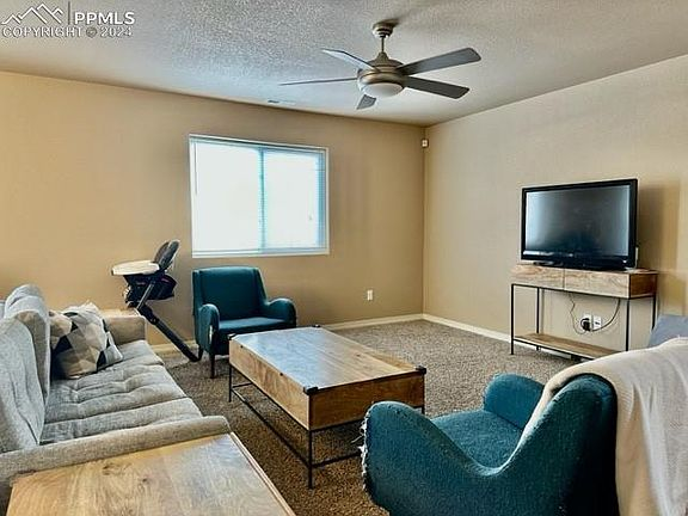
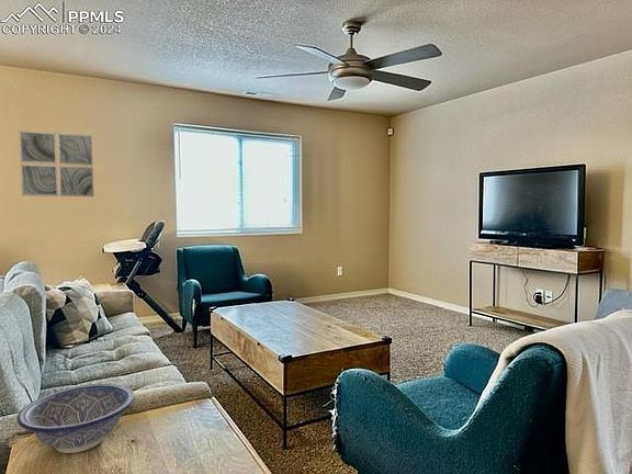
+ wall art [18,129,95,198]
+ decorative bowl [16,383,135,454]
